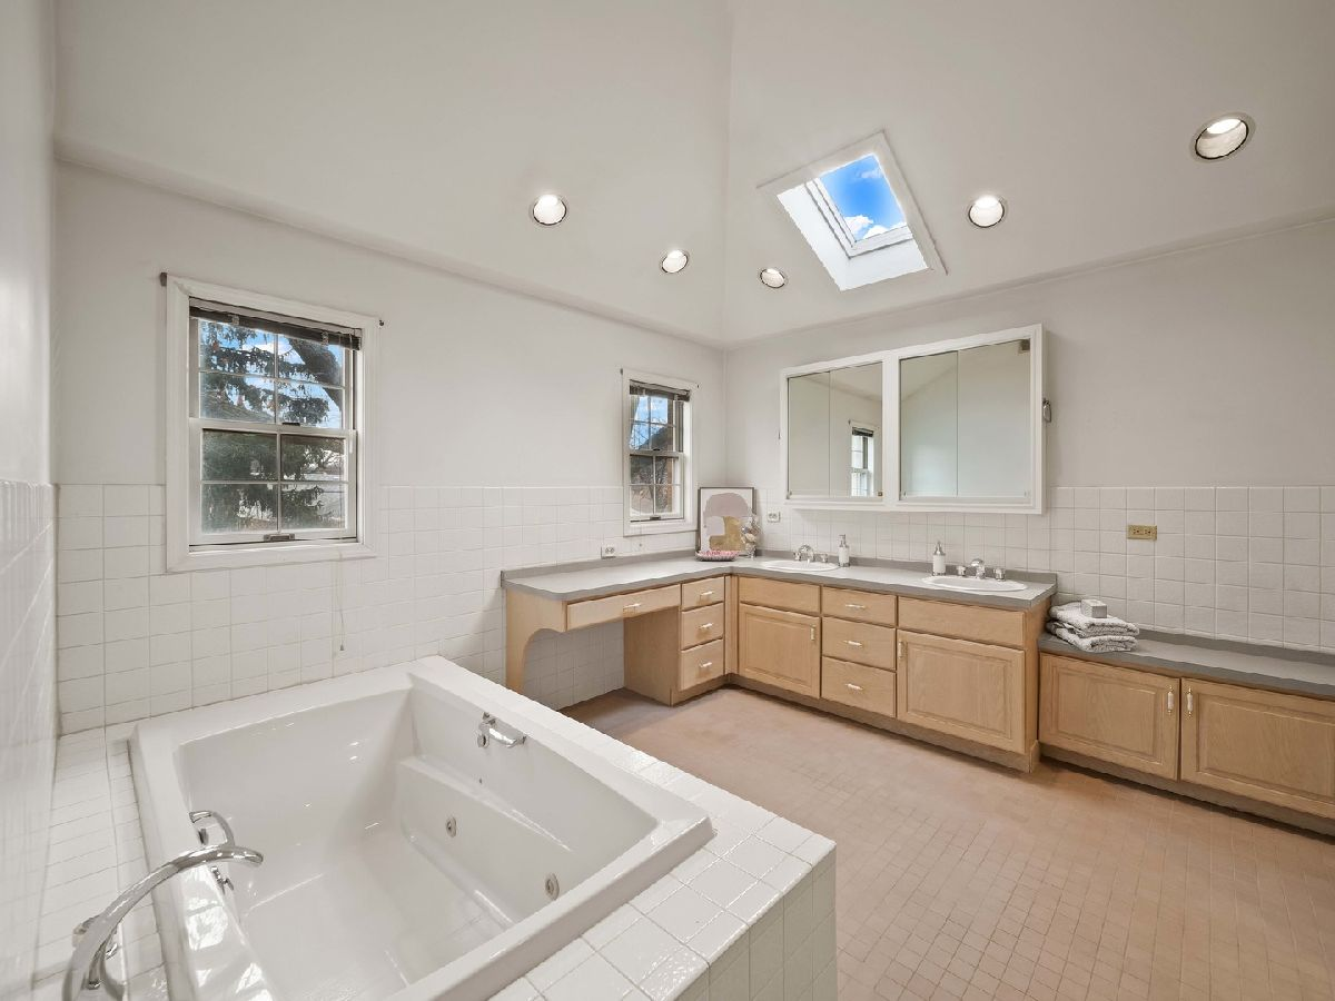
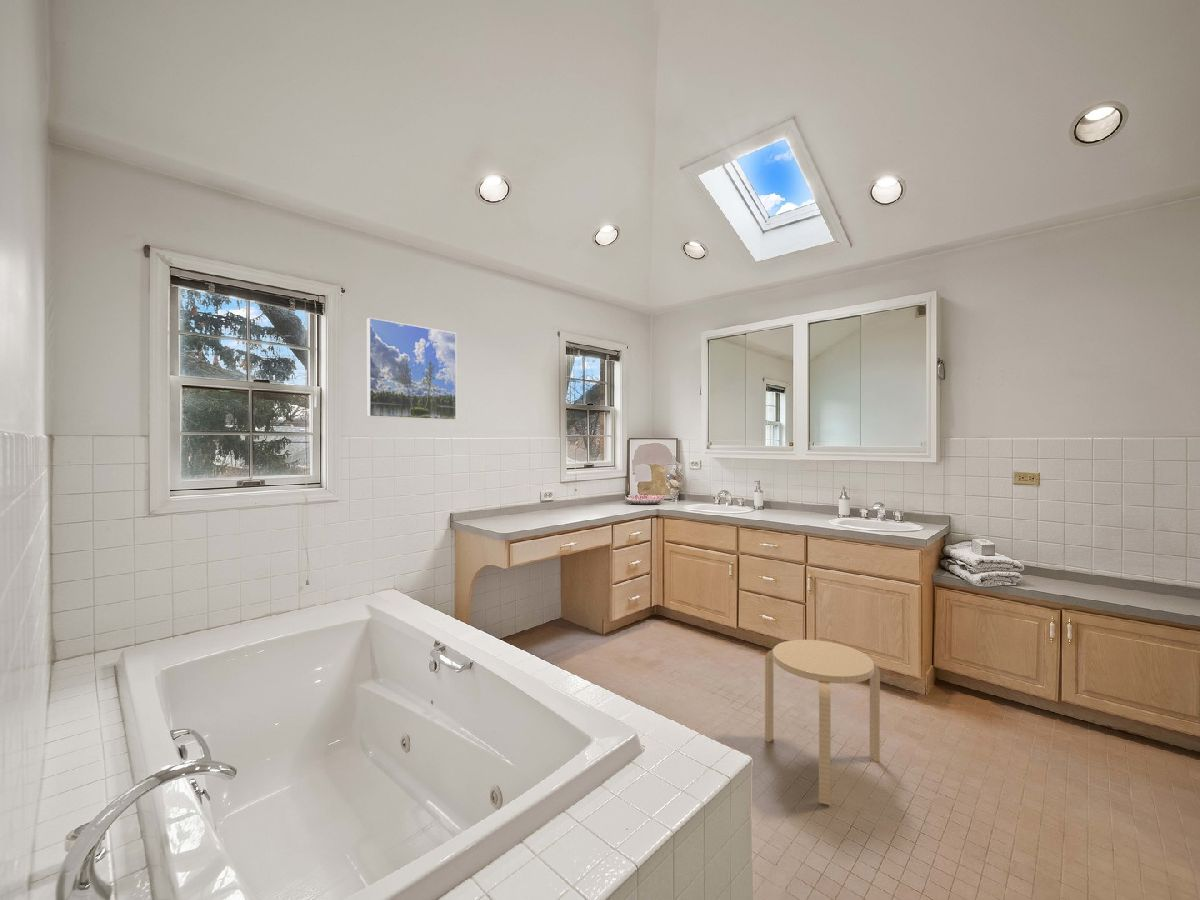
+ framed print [366,317,457,421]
+ stool [764,639,881,806]
